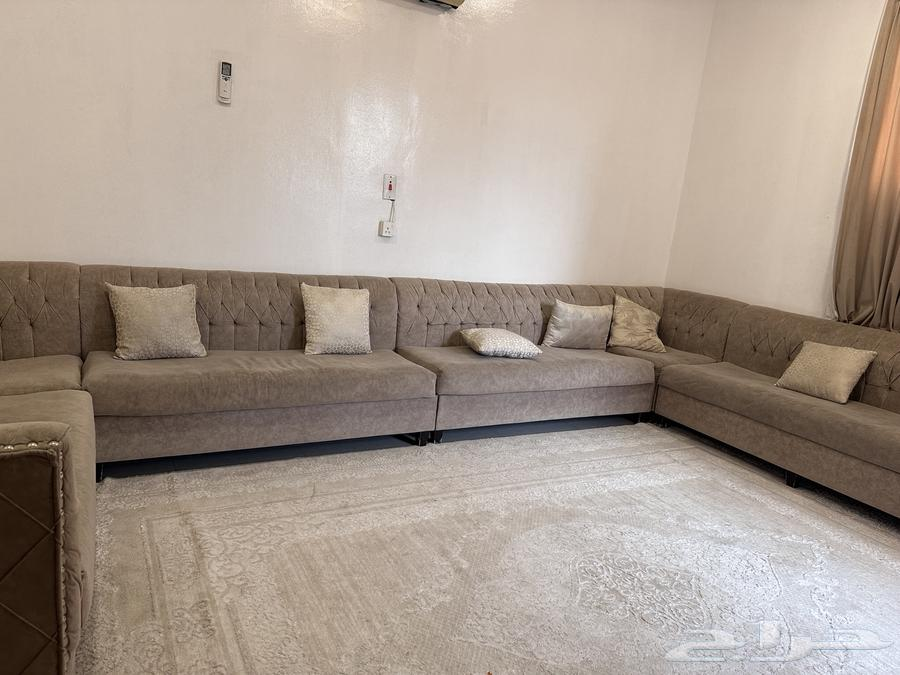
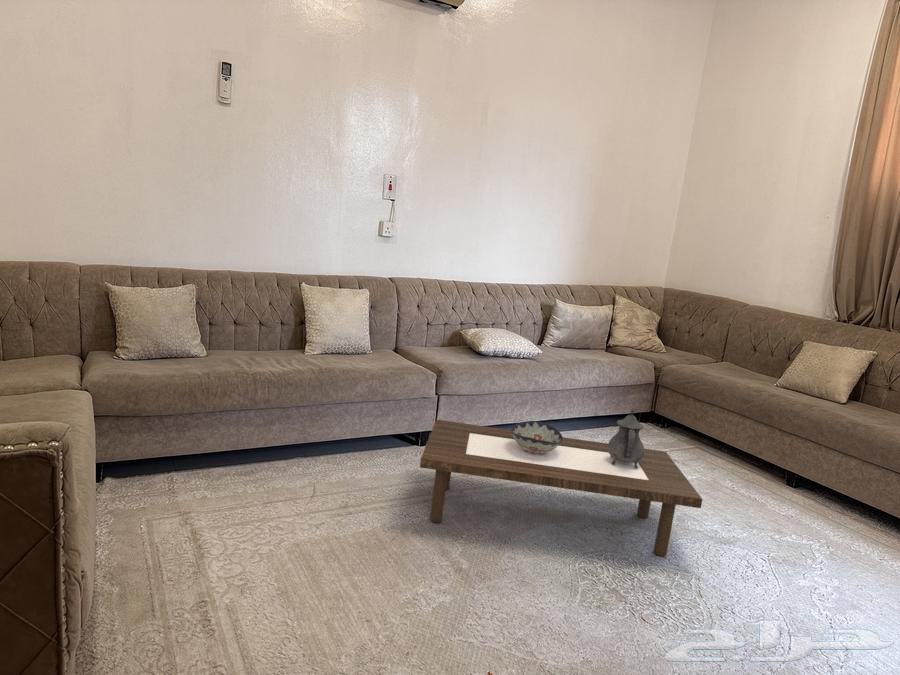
+ coffee table [419,419,703,557]
+ teapot [607,407,645,469]
+ decorative bowl [510,420,564,454]
